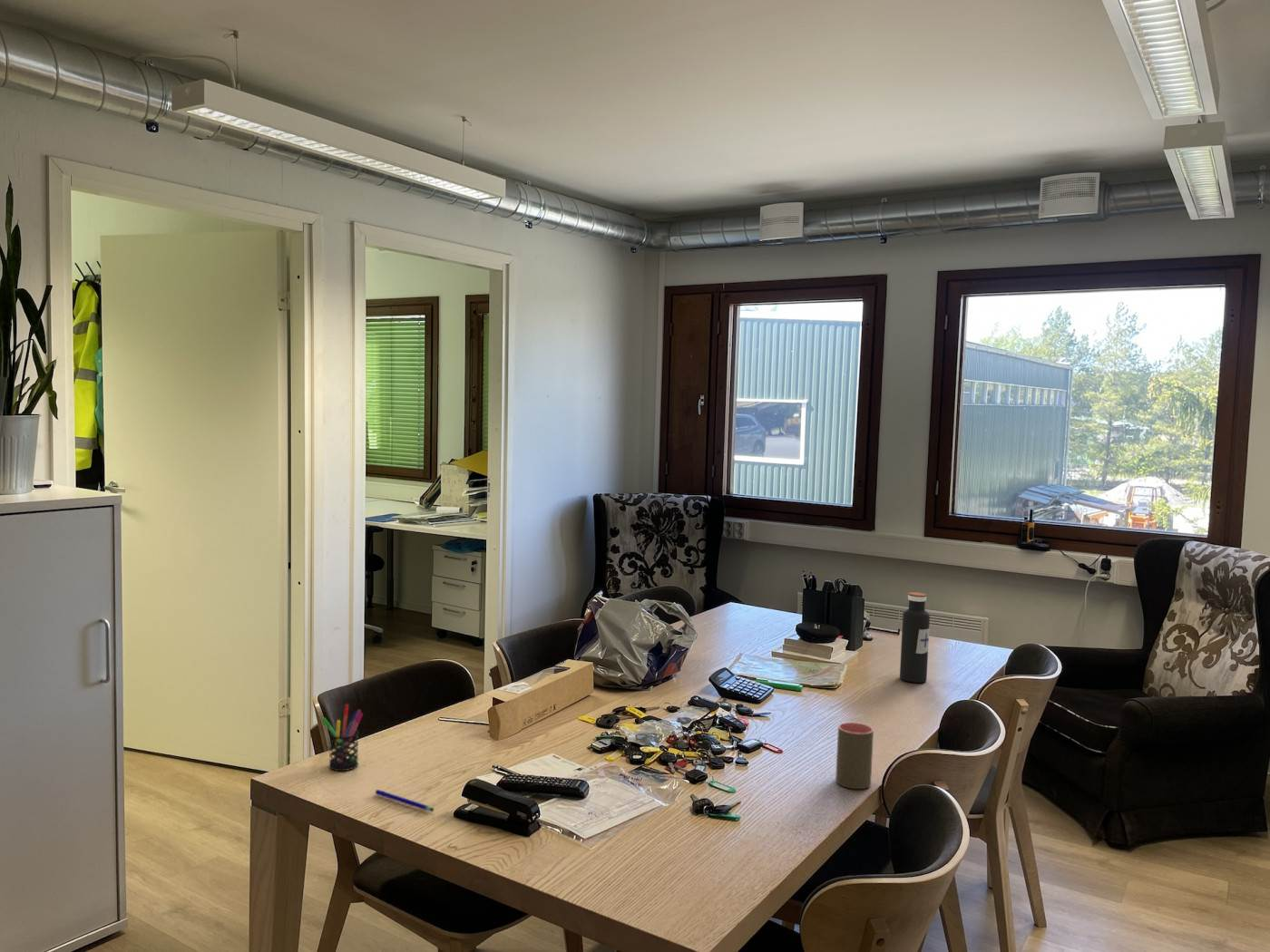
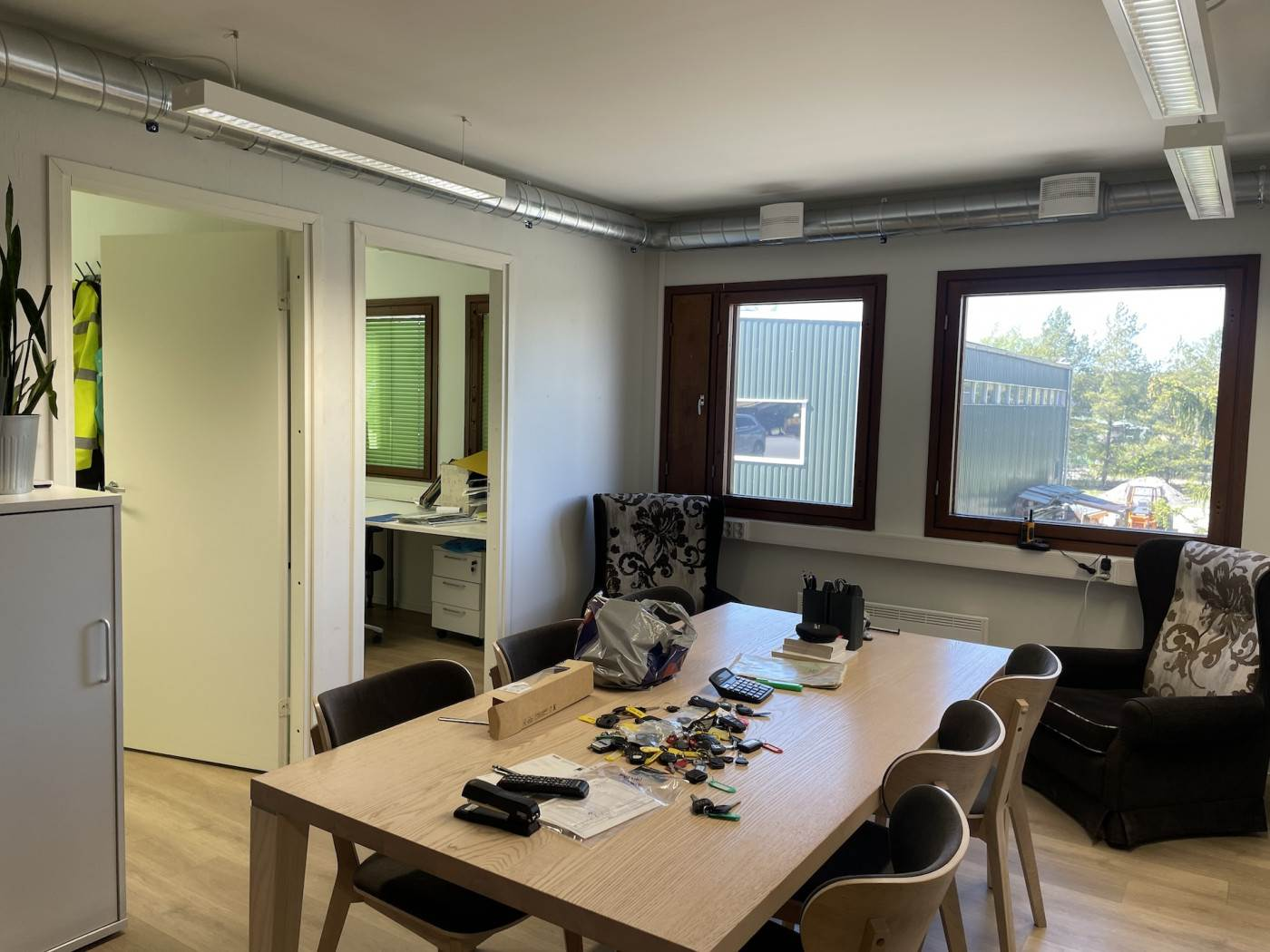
- water bottle [899,591,931,684]
- pen holder [321,704,364,772]
- cup [835,722,874,790]
- pen [375,789,435,812]
